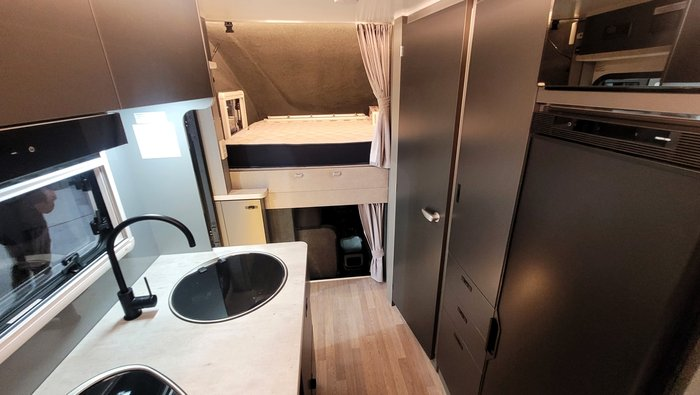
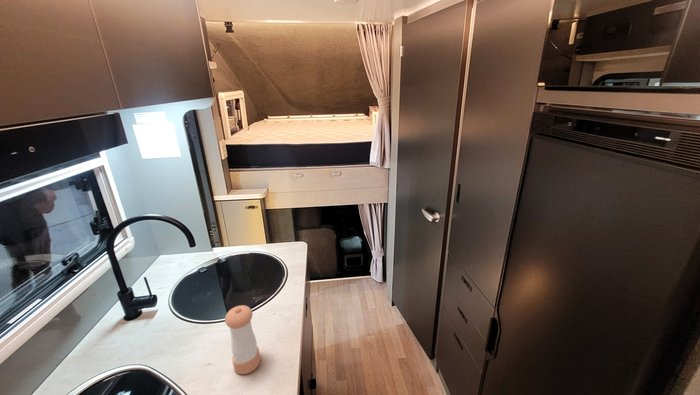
+ pepper shaker [224,304,261,375]
